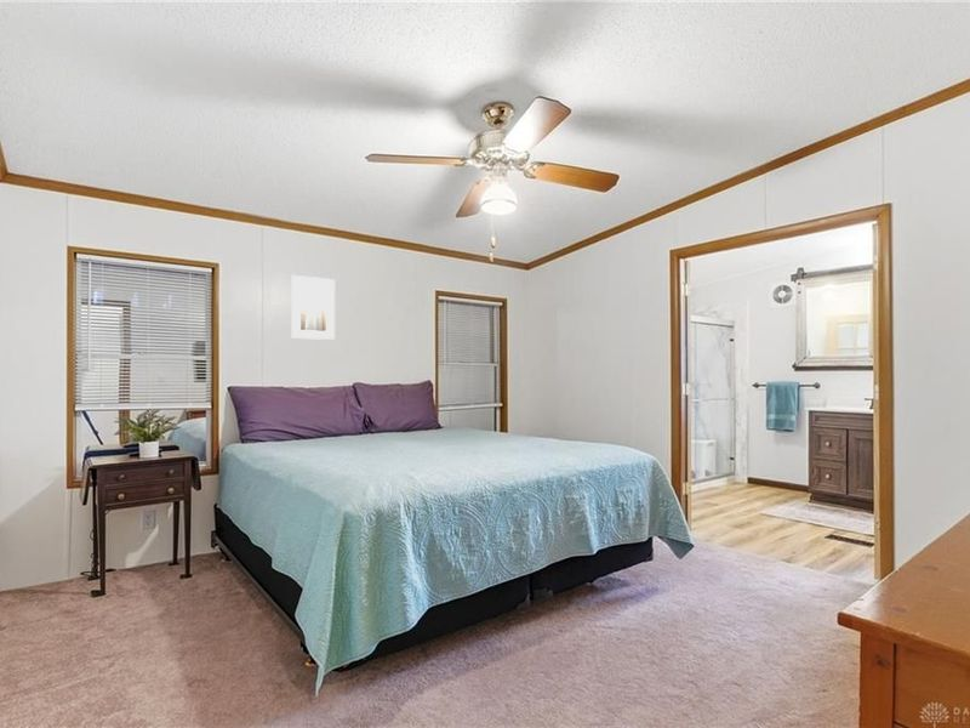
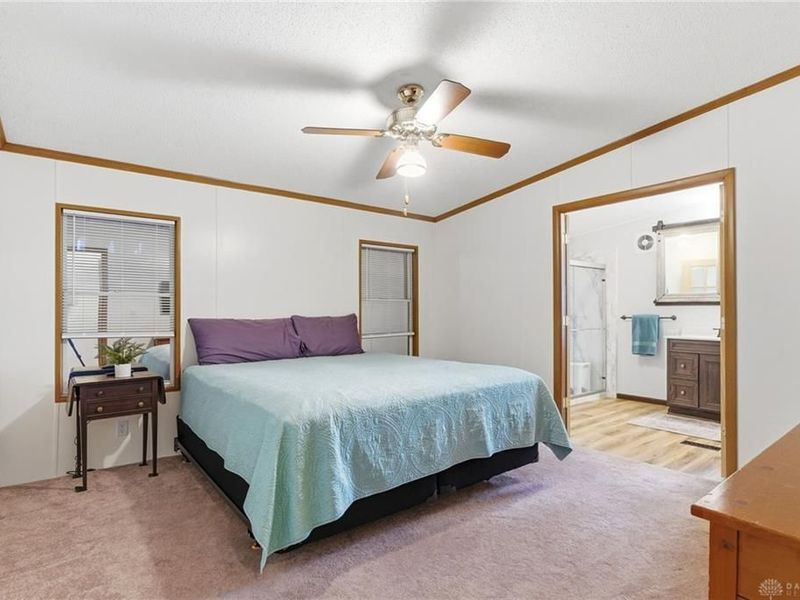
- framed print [290,274,336,341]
